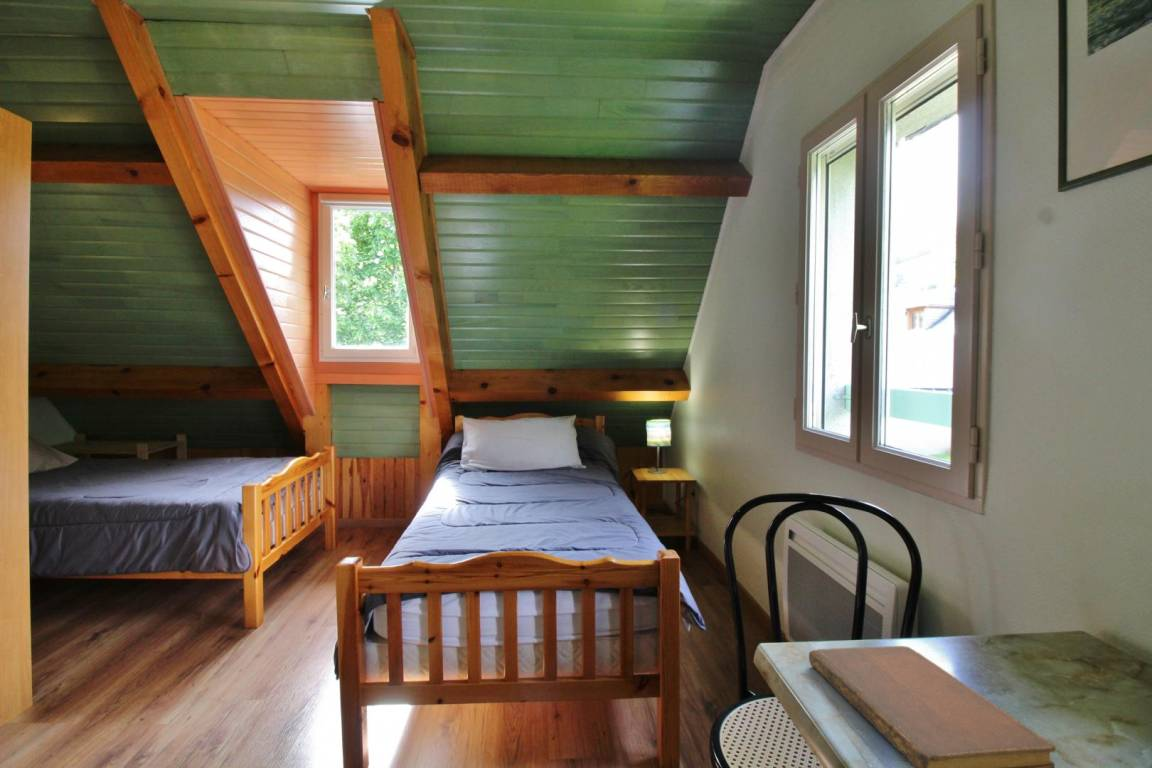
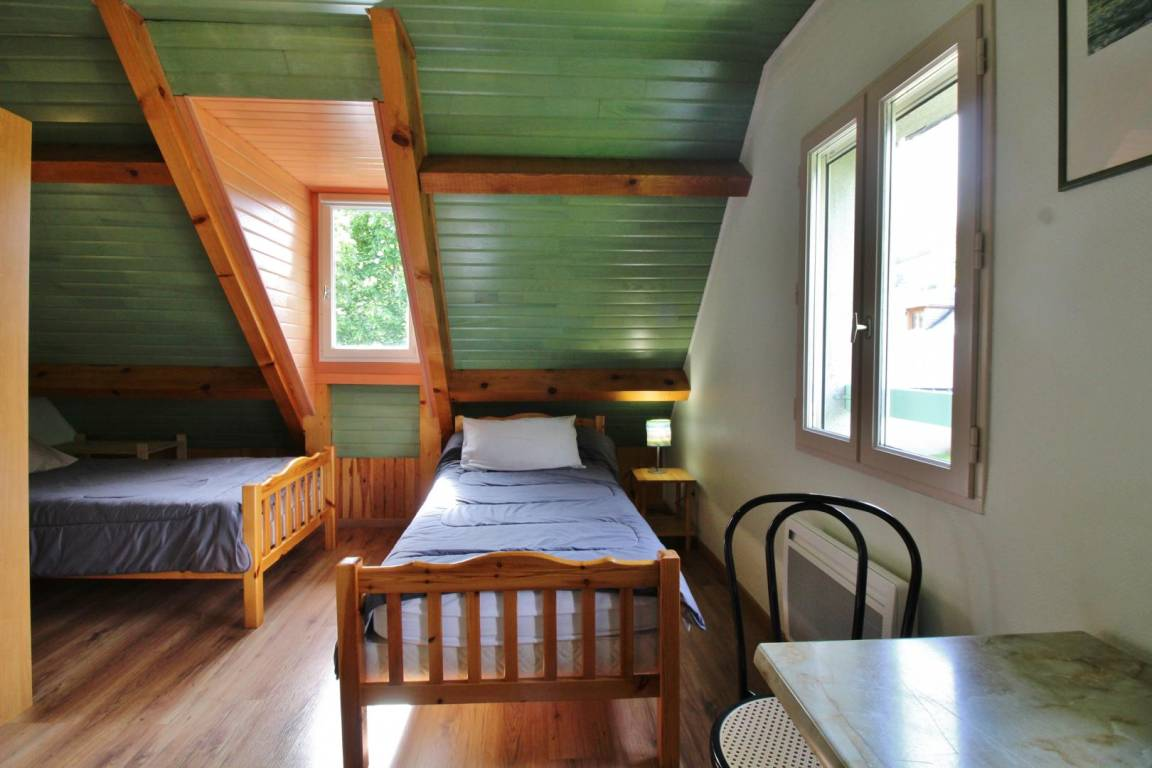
- notebook [808,645,1056,768]
